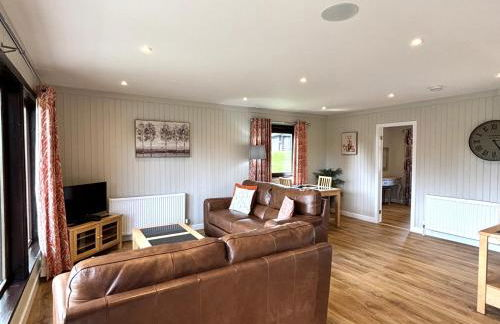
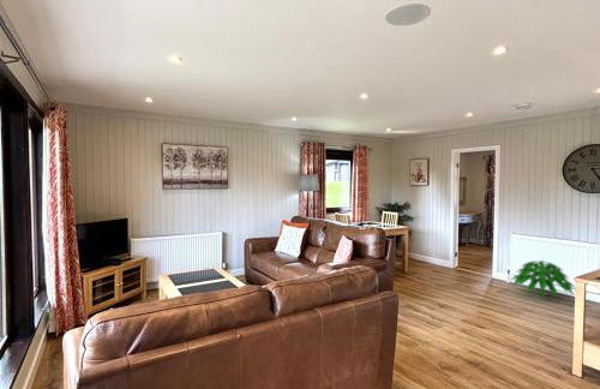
+ indoor plant [510,259,576,298]
